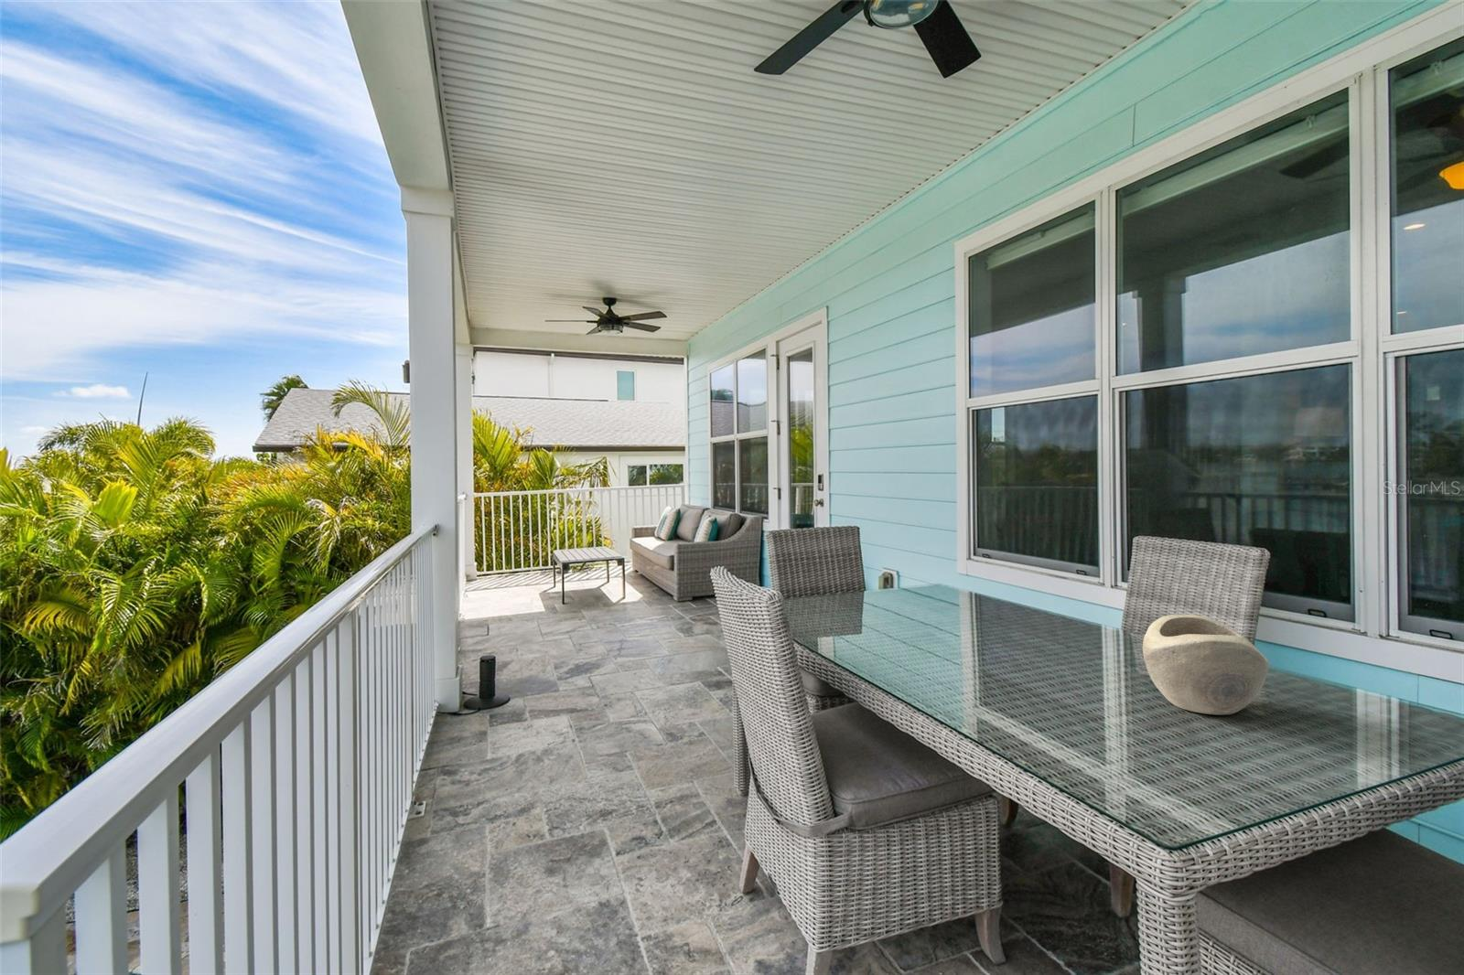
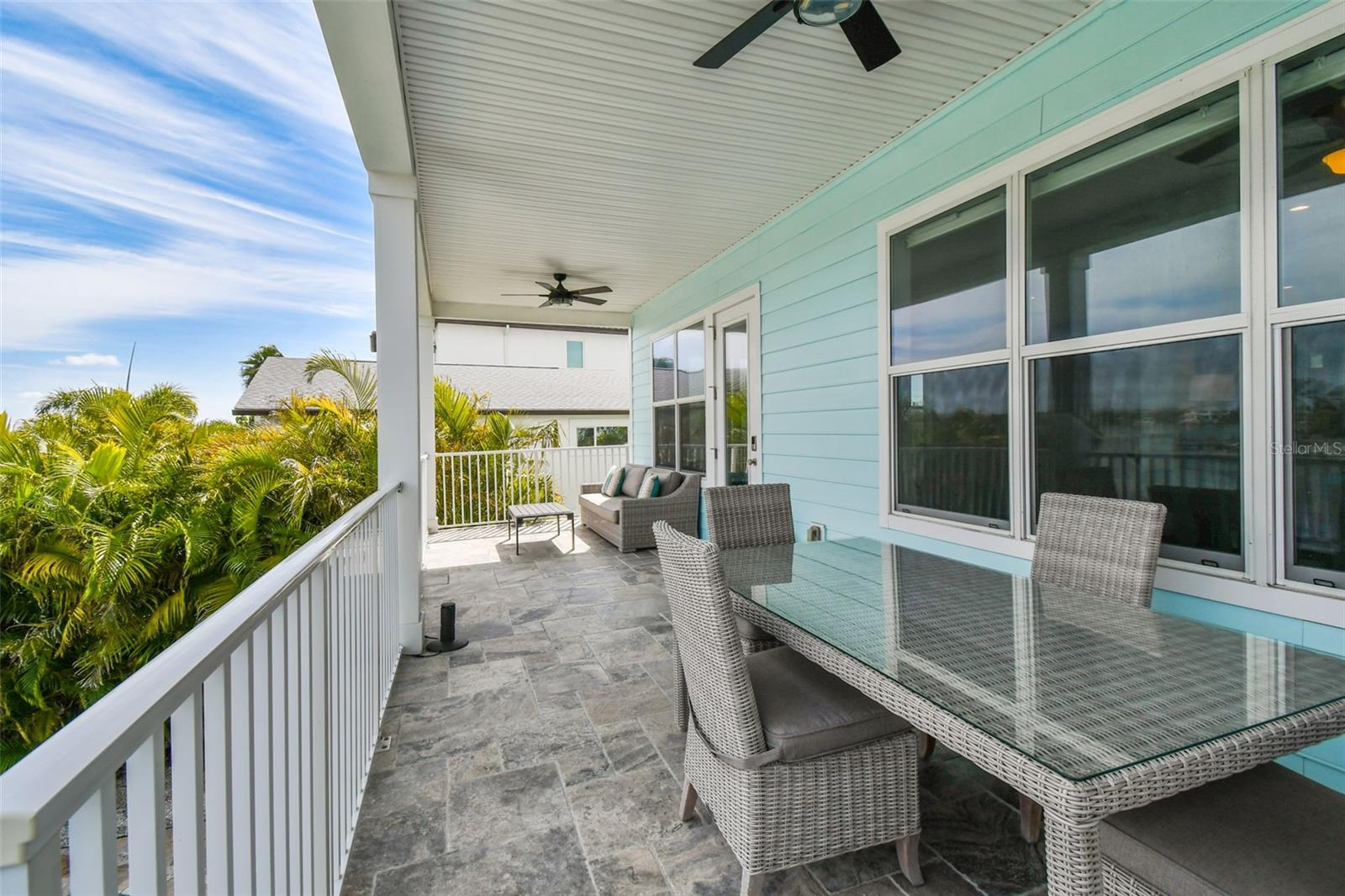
- decorative bowl [1142,614,1270,716]
